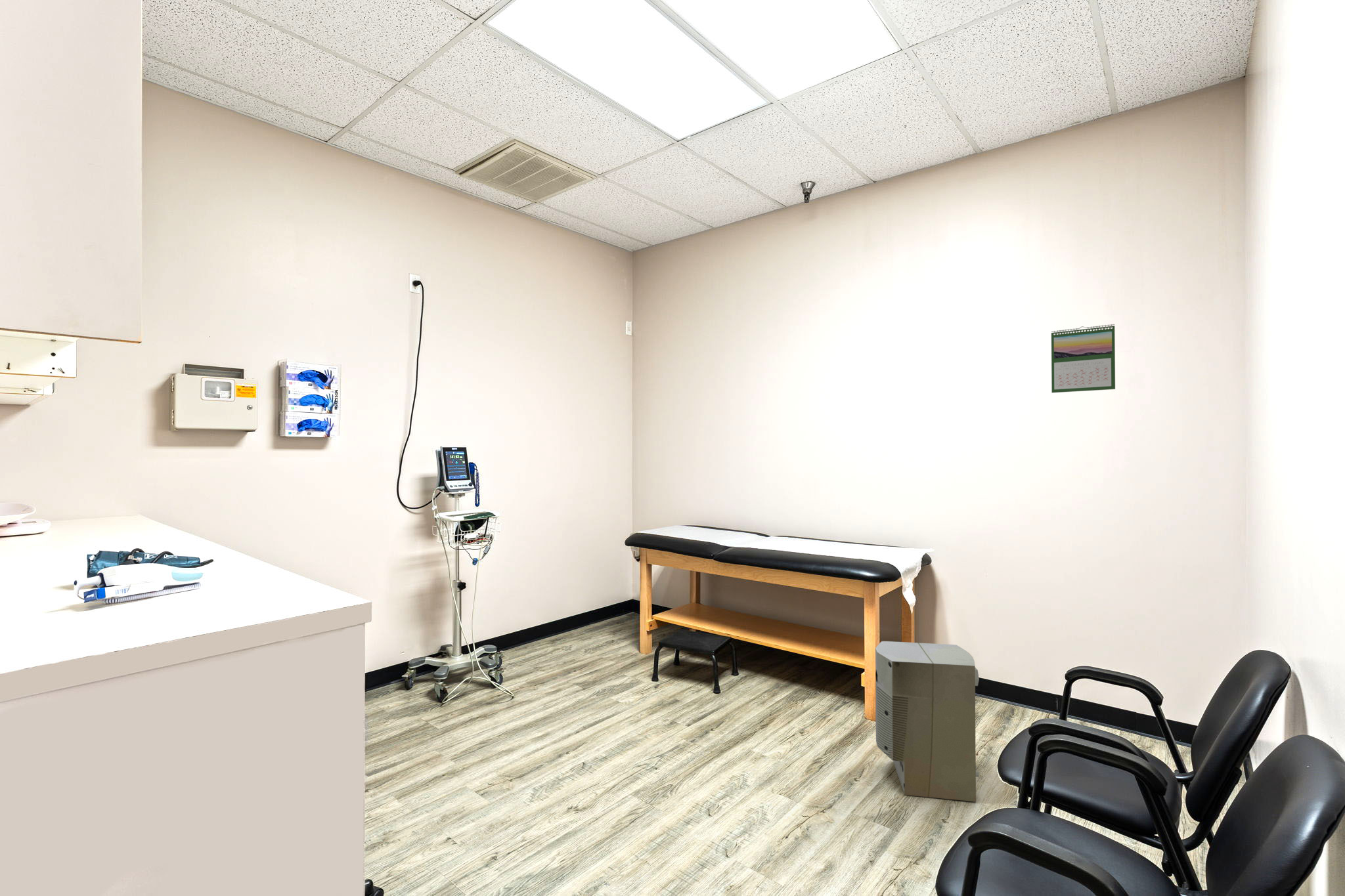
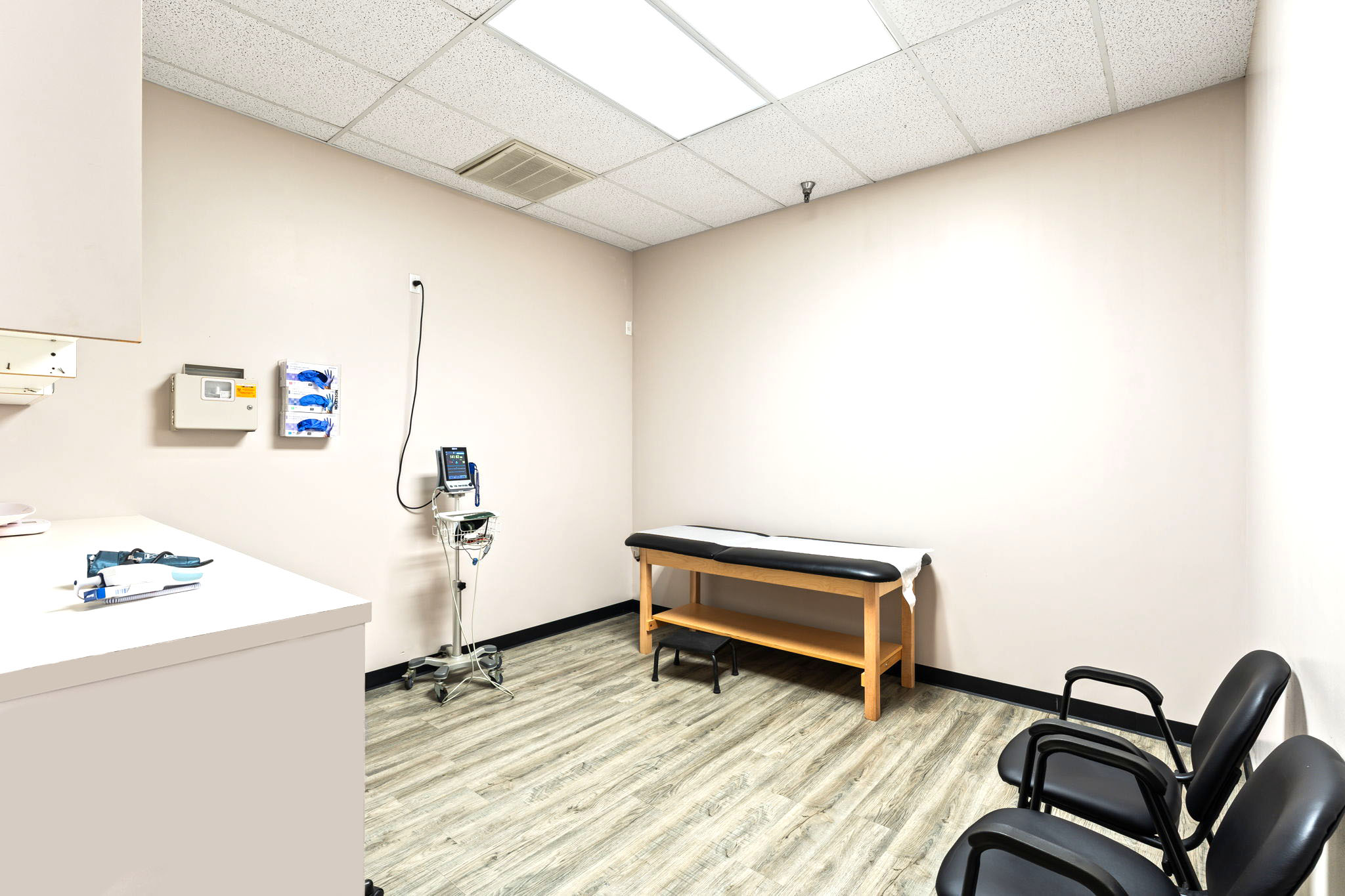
- calendar [1051,324,1116,393]
- air purifier [875,641,980,802]
